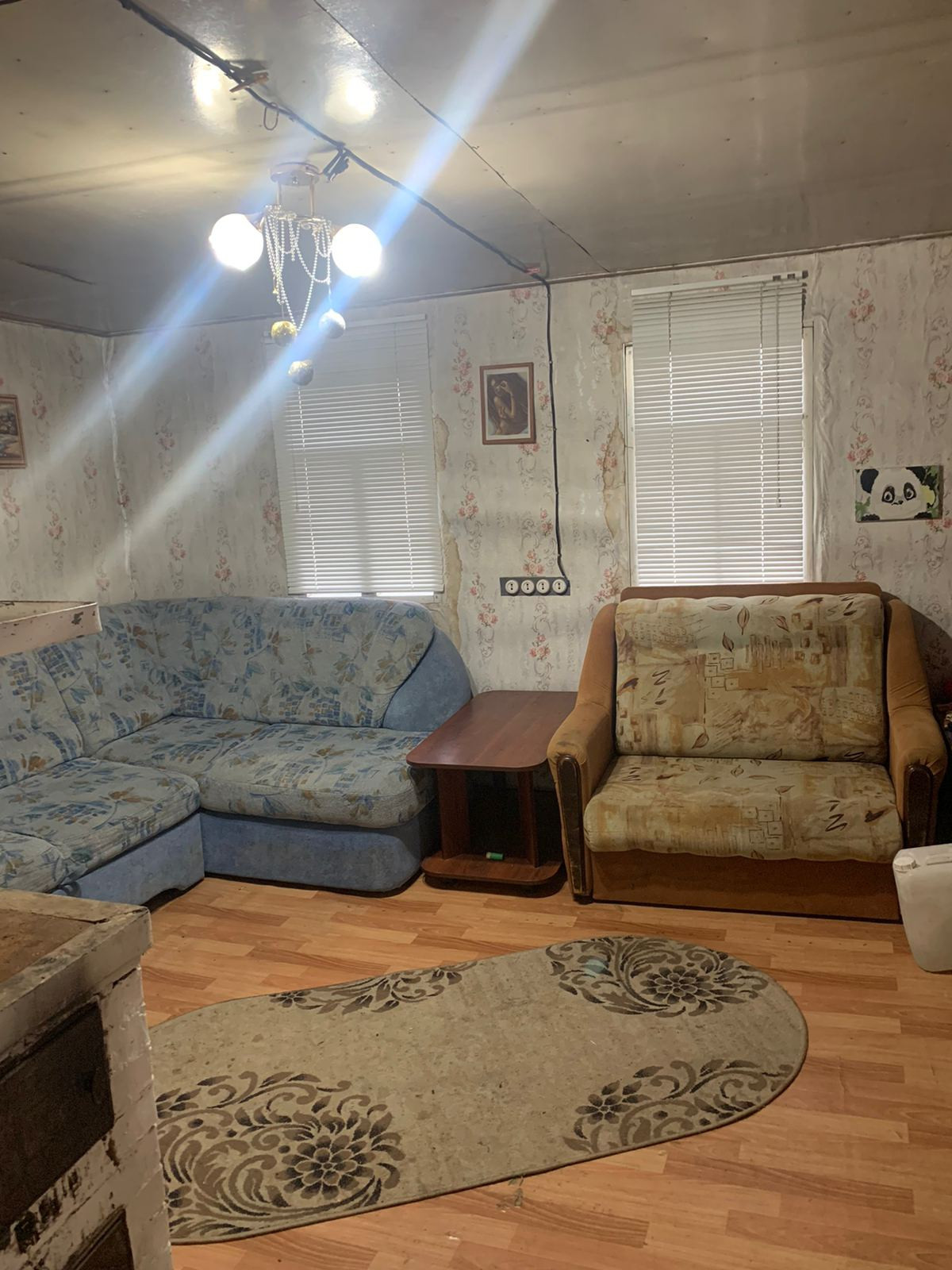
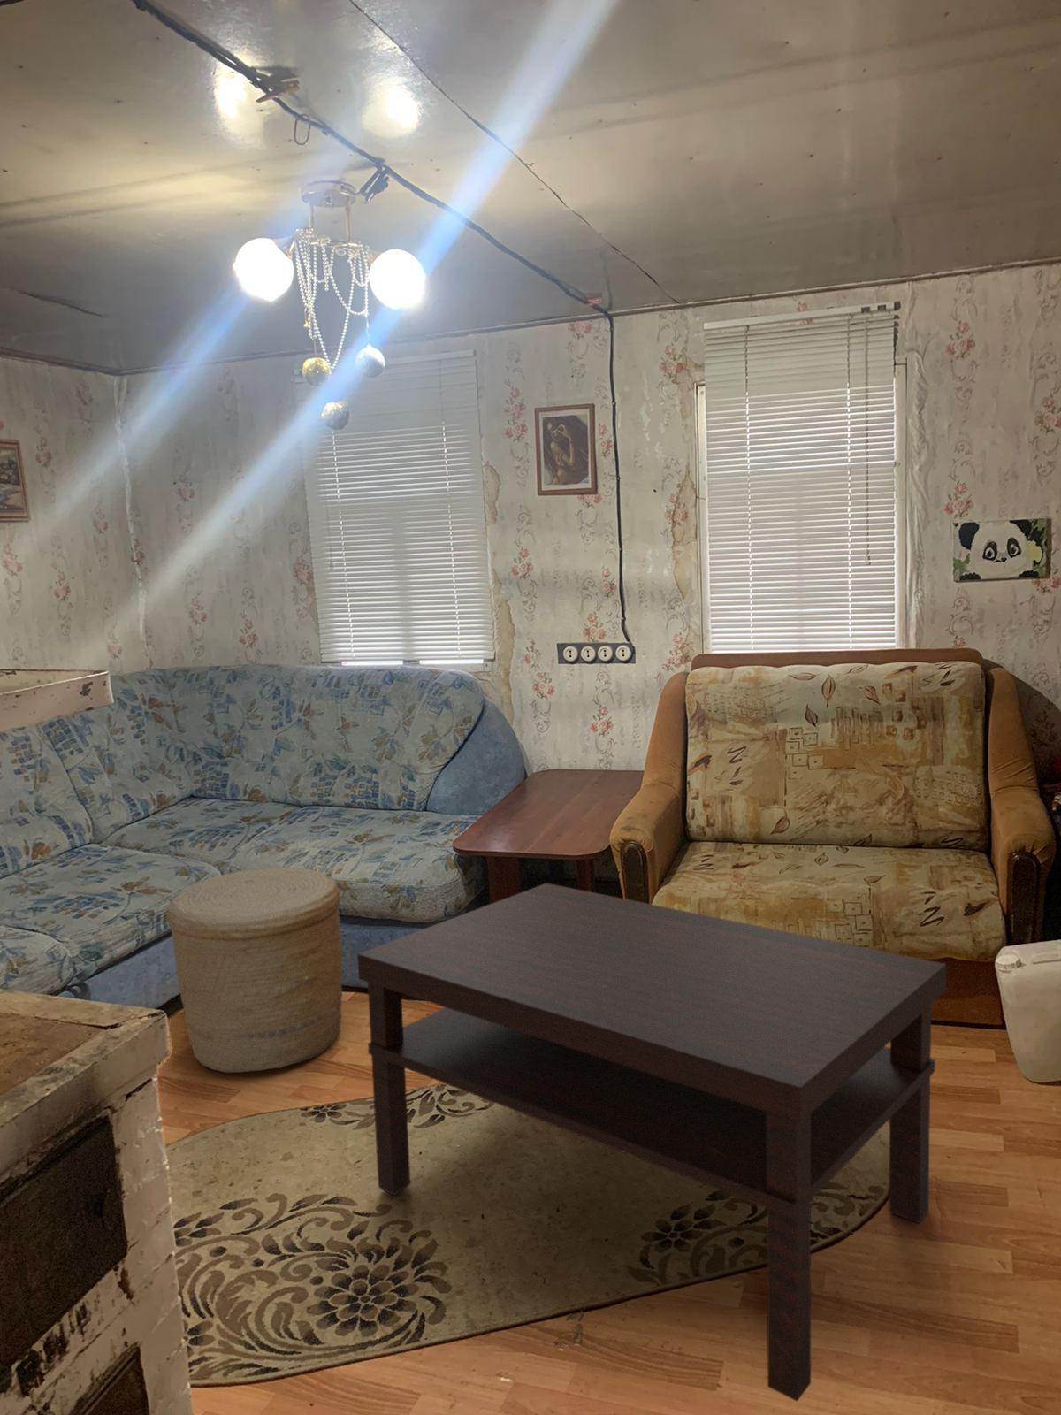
+ basket [165,866,343,1074]
+ coffee table [357,882,947,1403]
